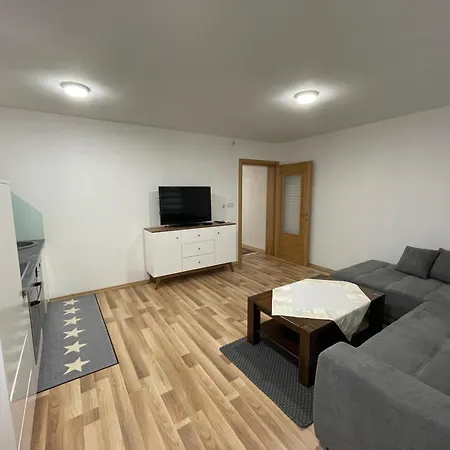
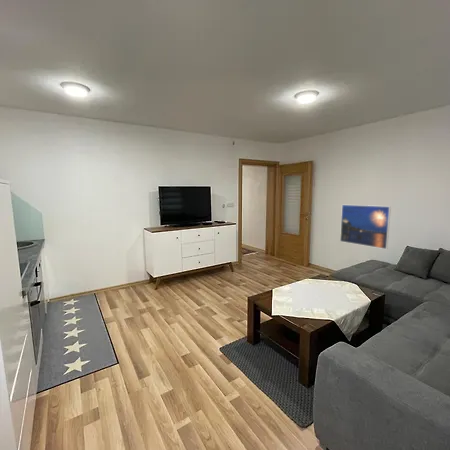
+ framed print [339,204,392,250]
